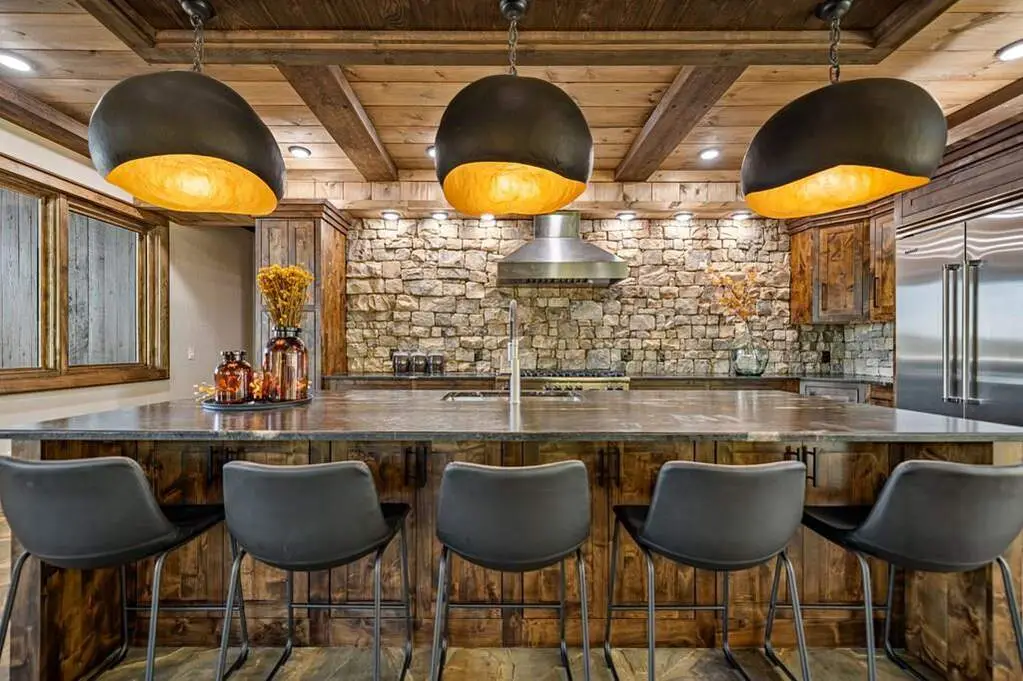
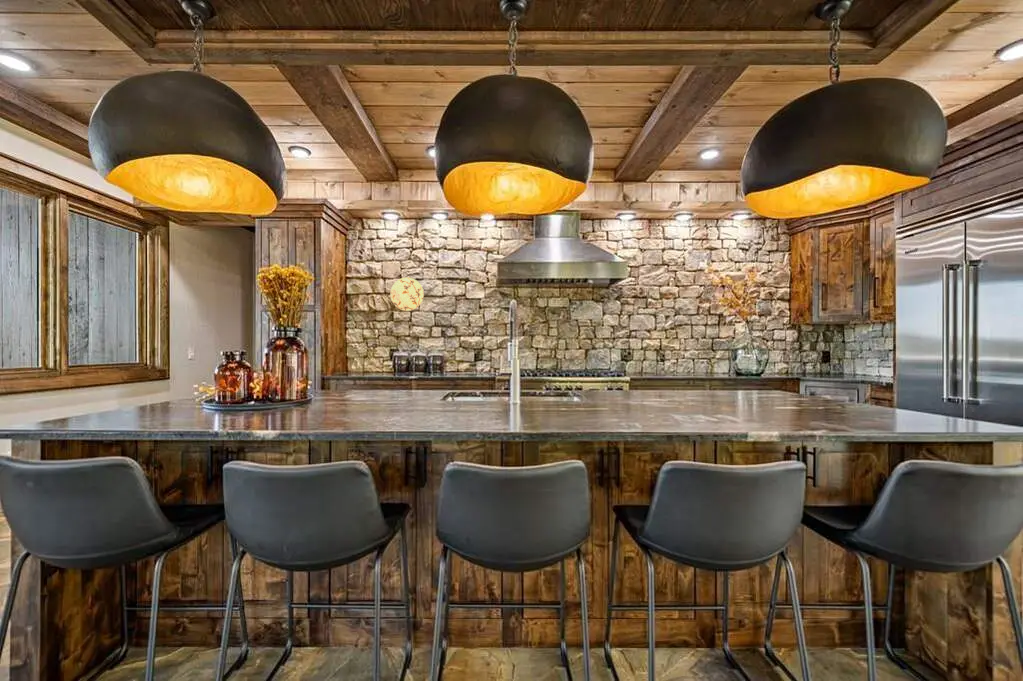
+ decorative plate [389,277,425,312]
